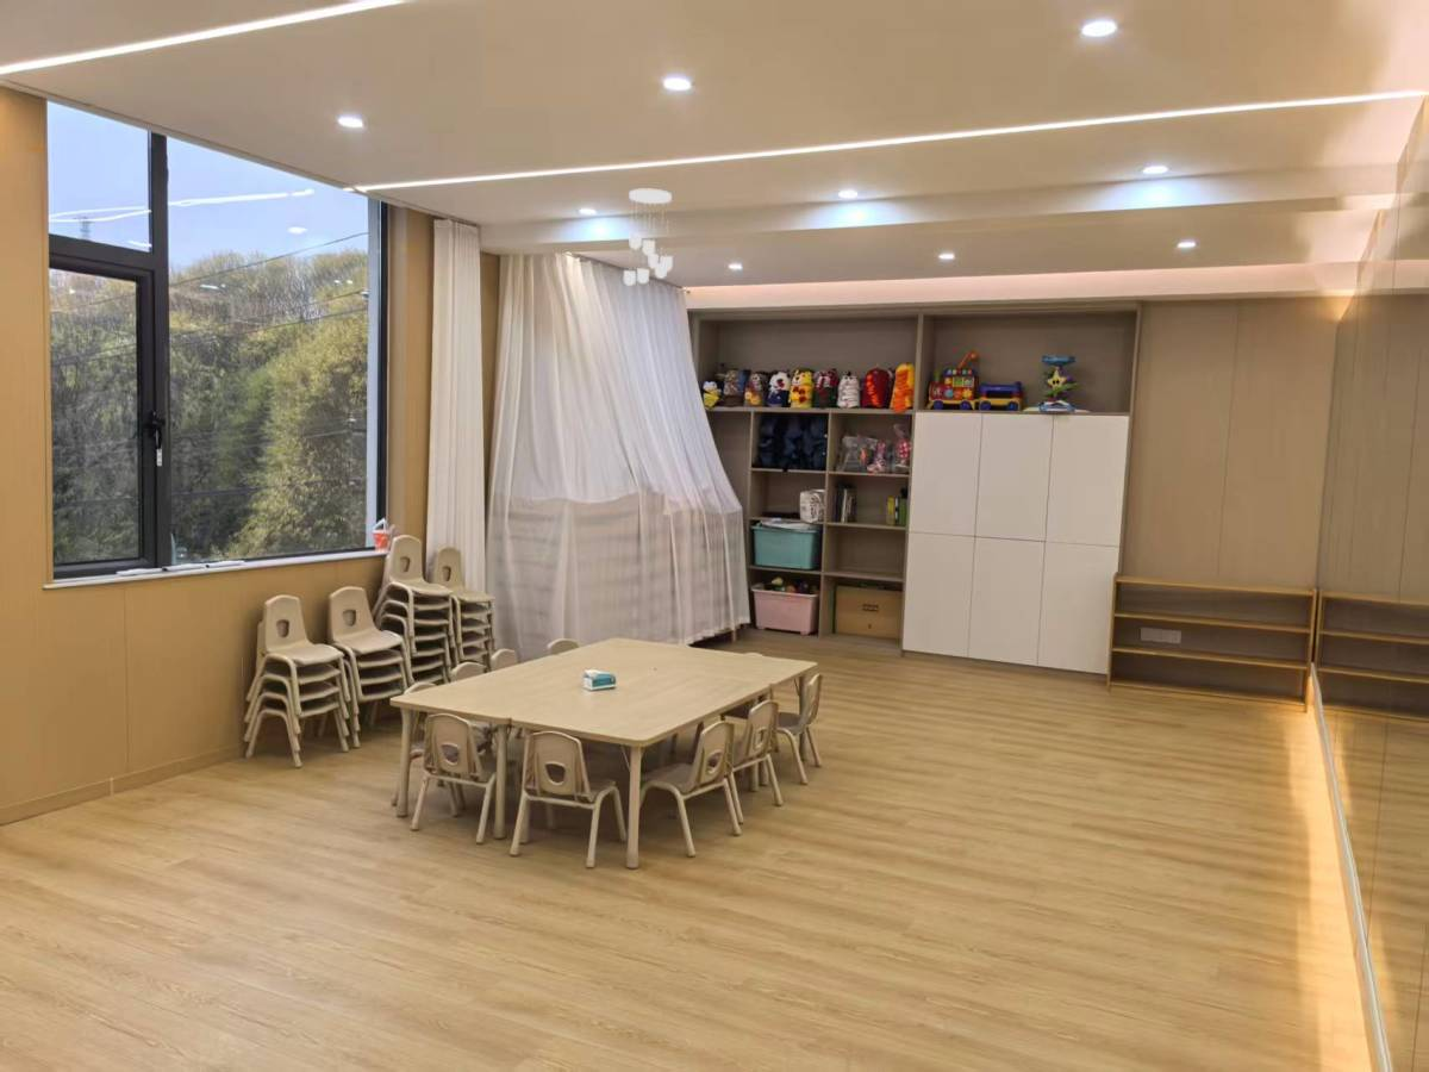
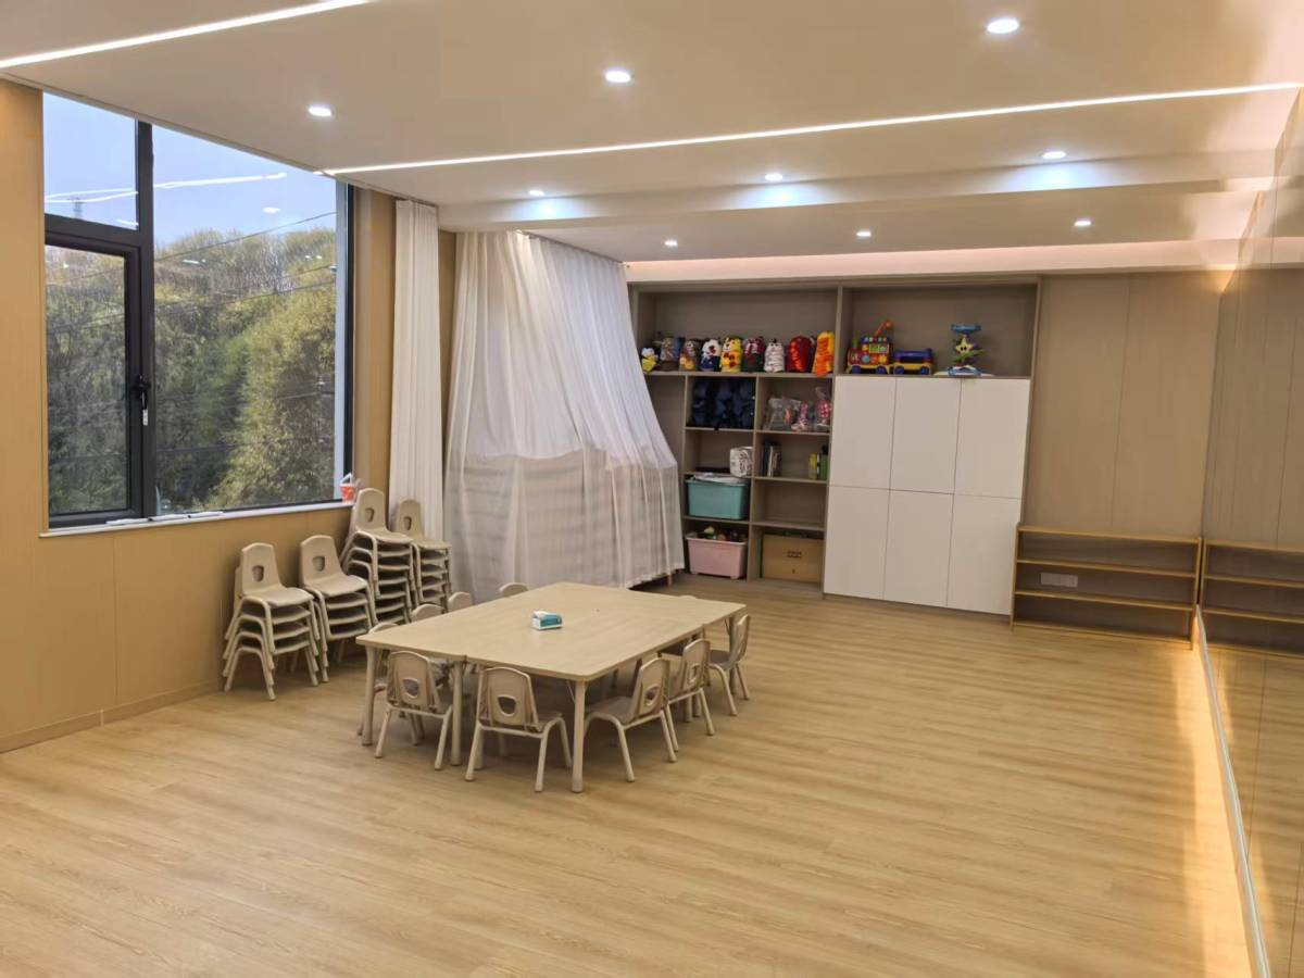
- ceiling mobile [623,187,674,287]
